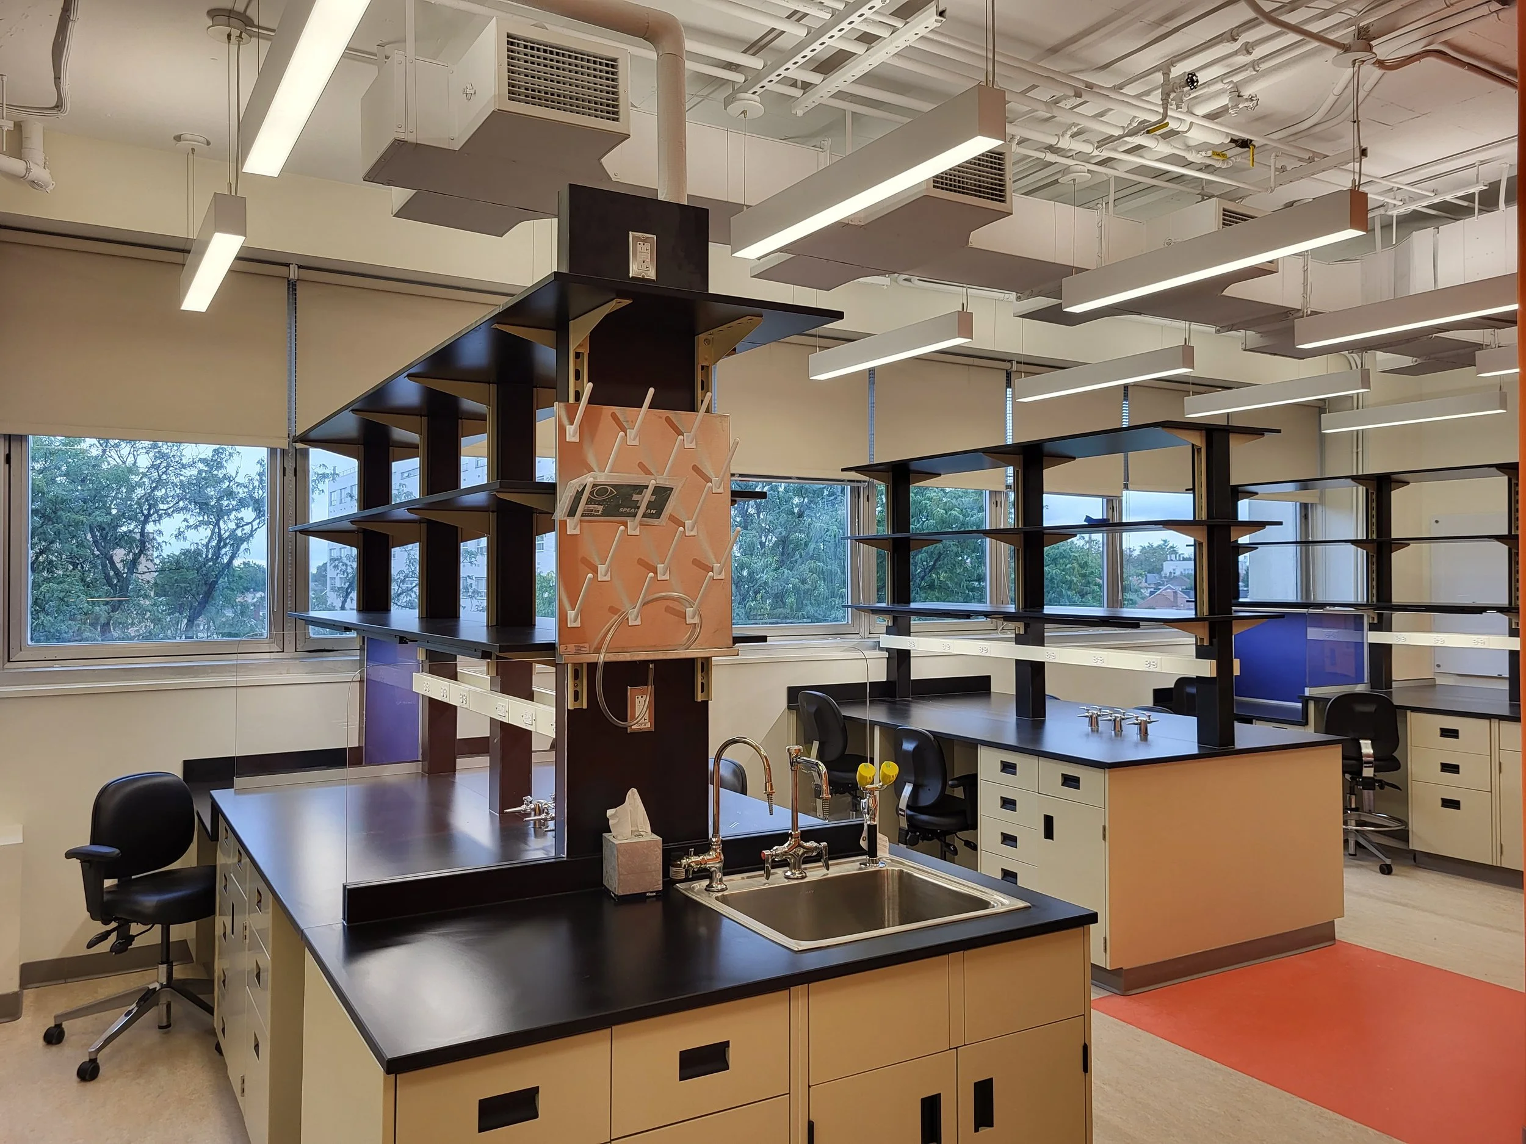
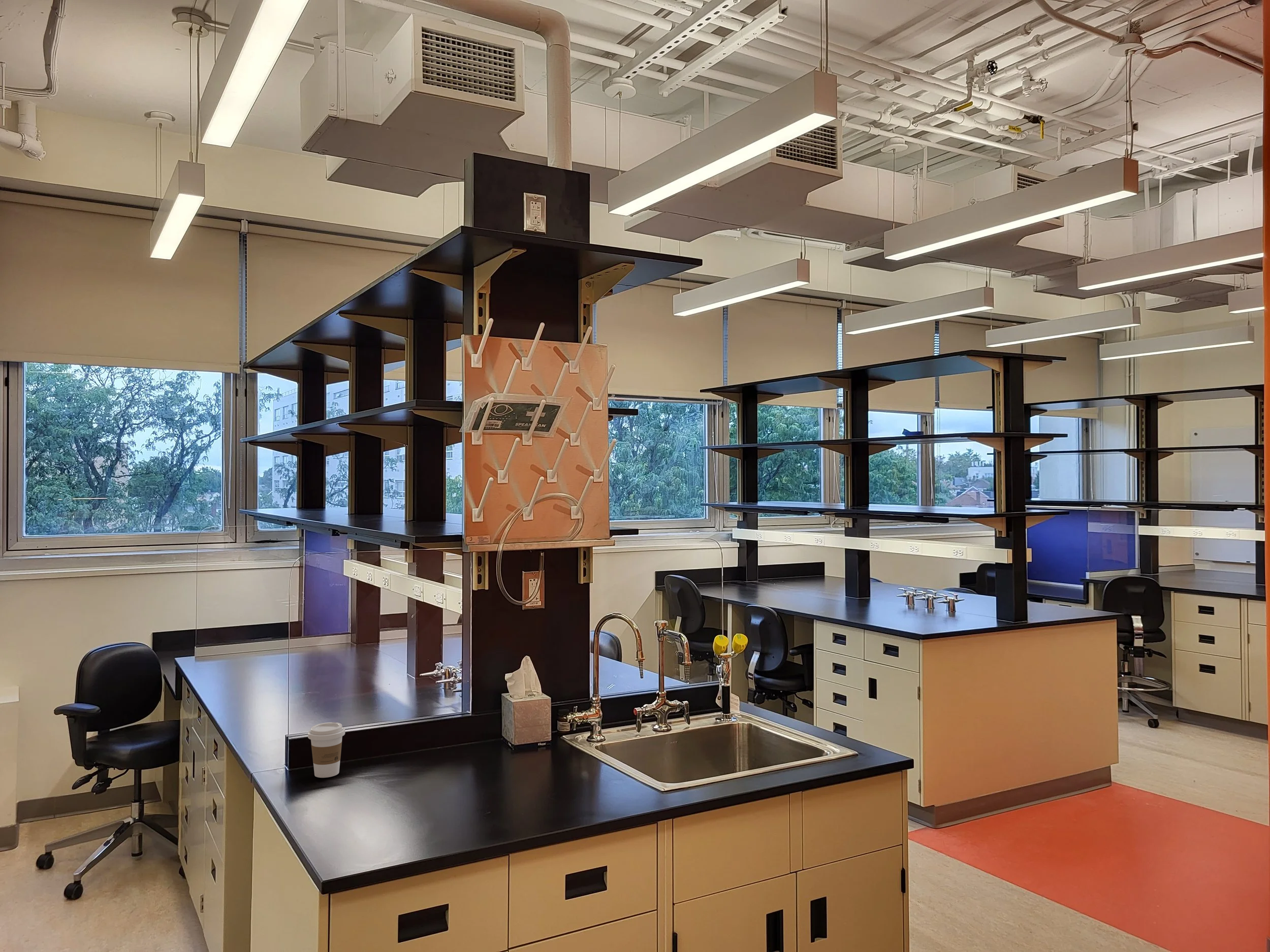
+ coffee cup [307,722,345,778]
